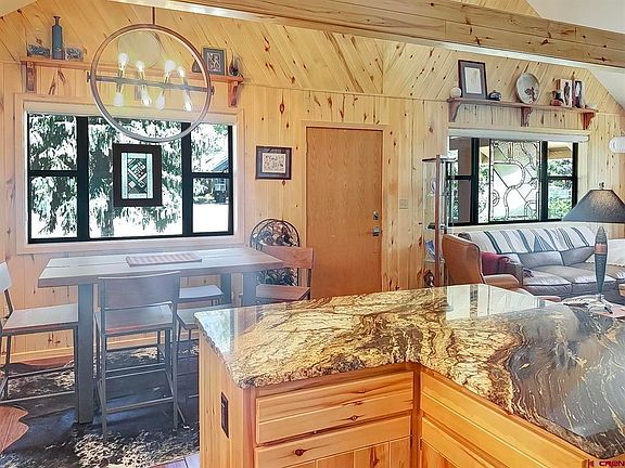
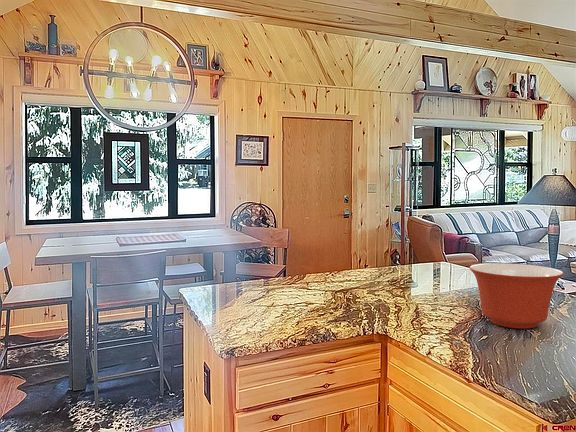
+ mixing bowl [468,262,565,329]
